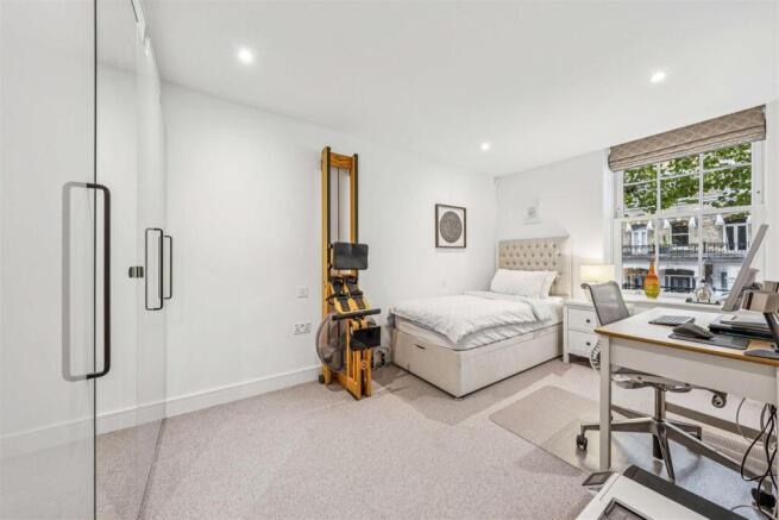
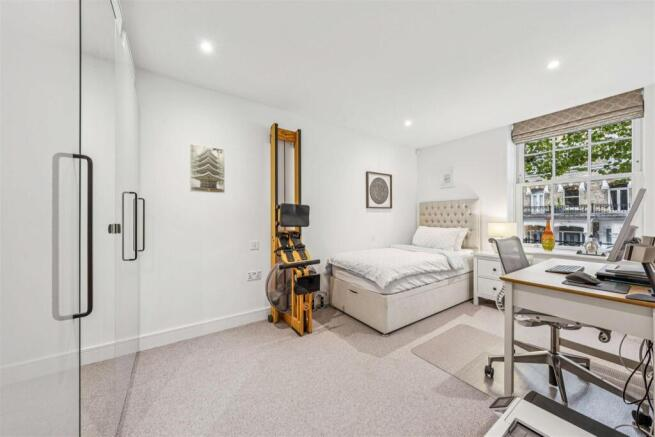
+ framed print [189,143,226,194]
